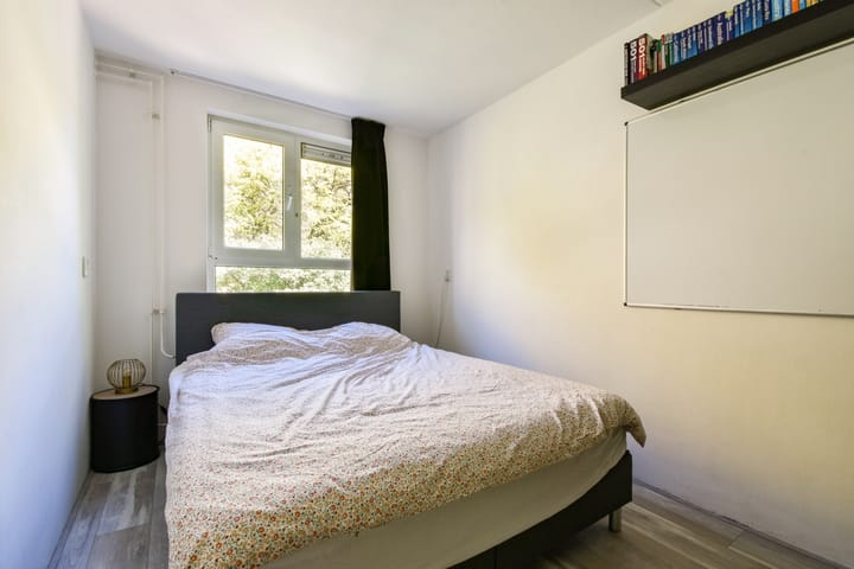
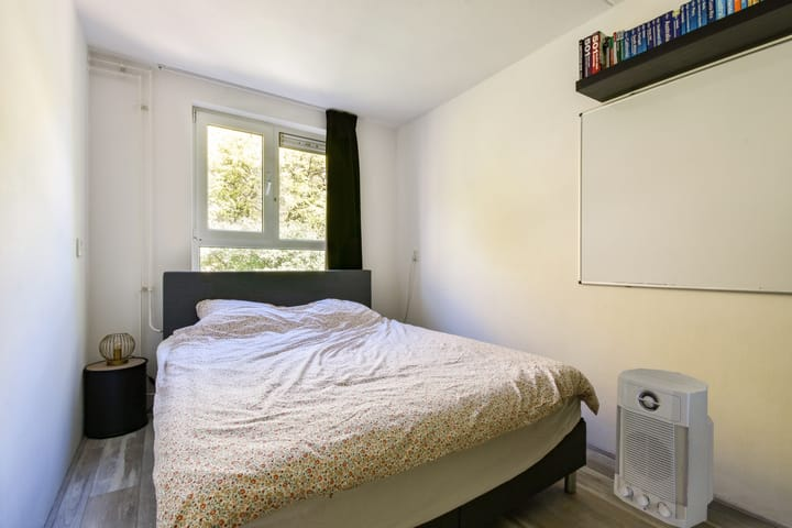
+ air purifier [613,367,715,528]
